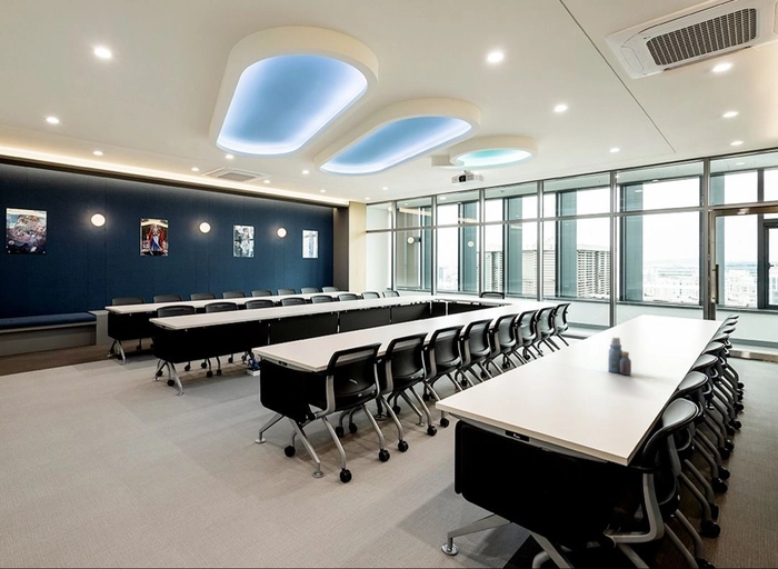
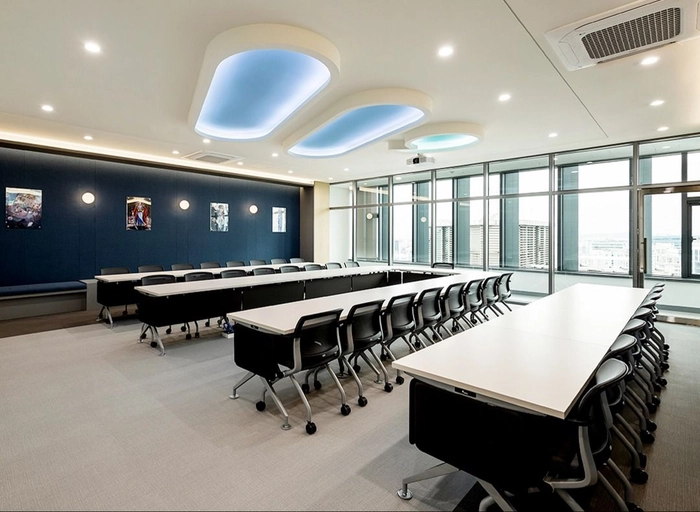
- bottle [607,337,632,376]
